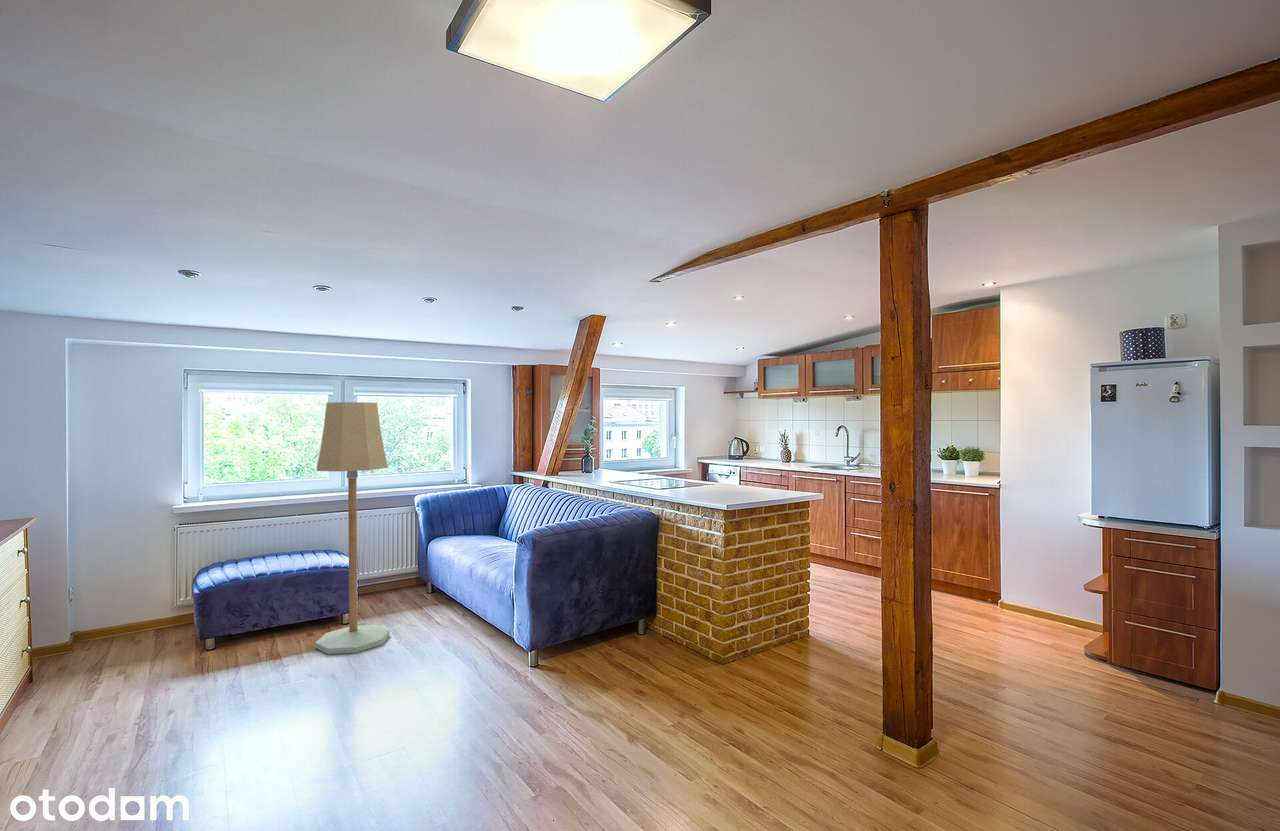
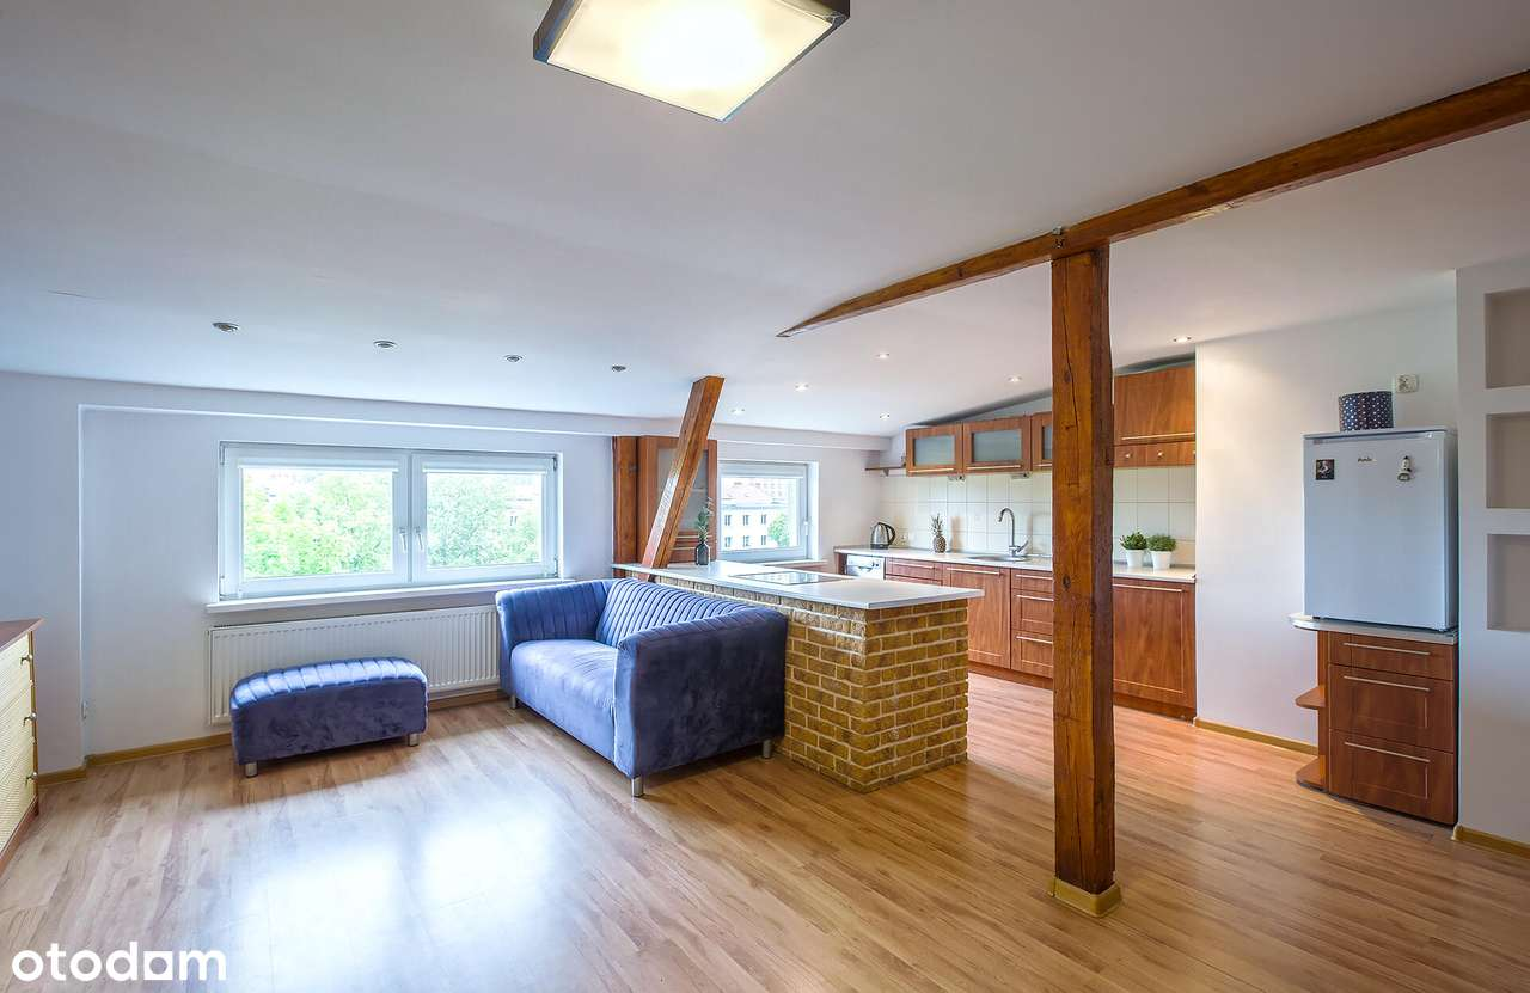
- floor lamp [314,401,390,655]
